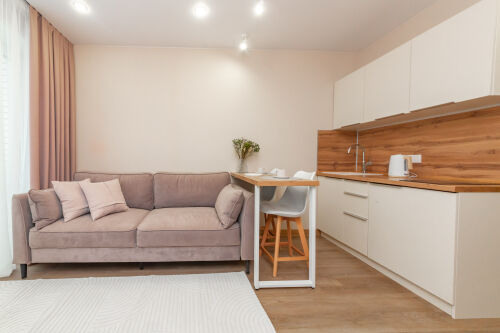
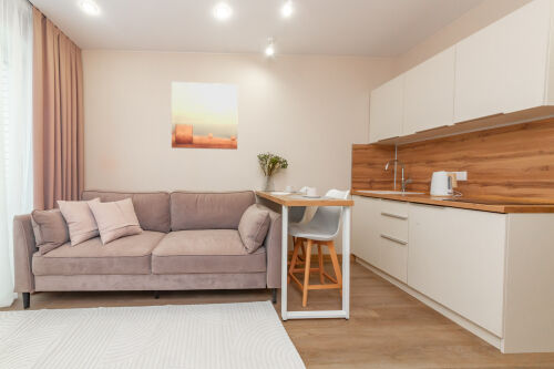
+ wall art [171,81,239,151]
